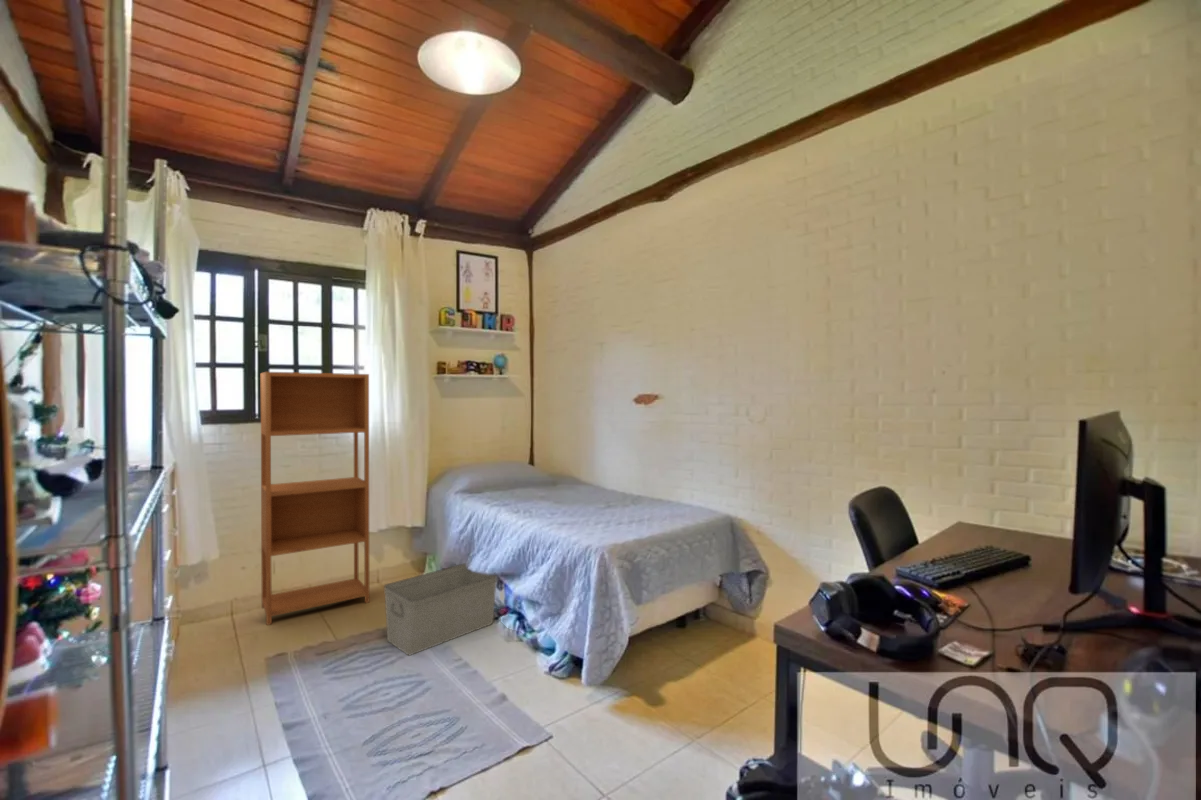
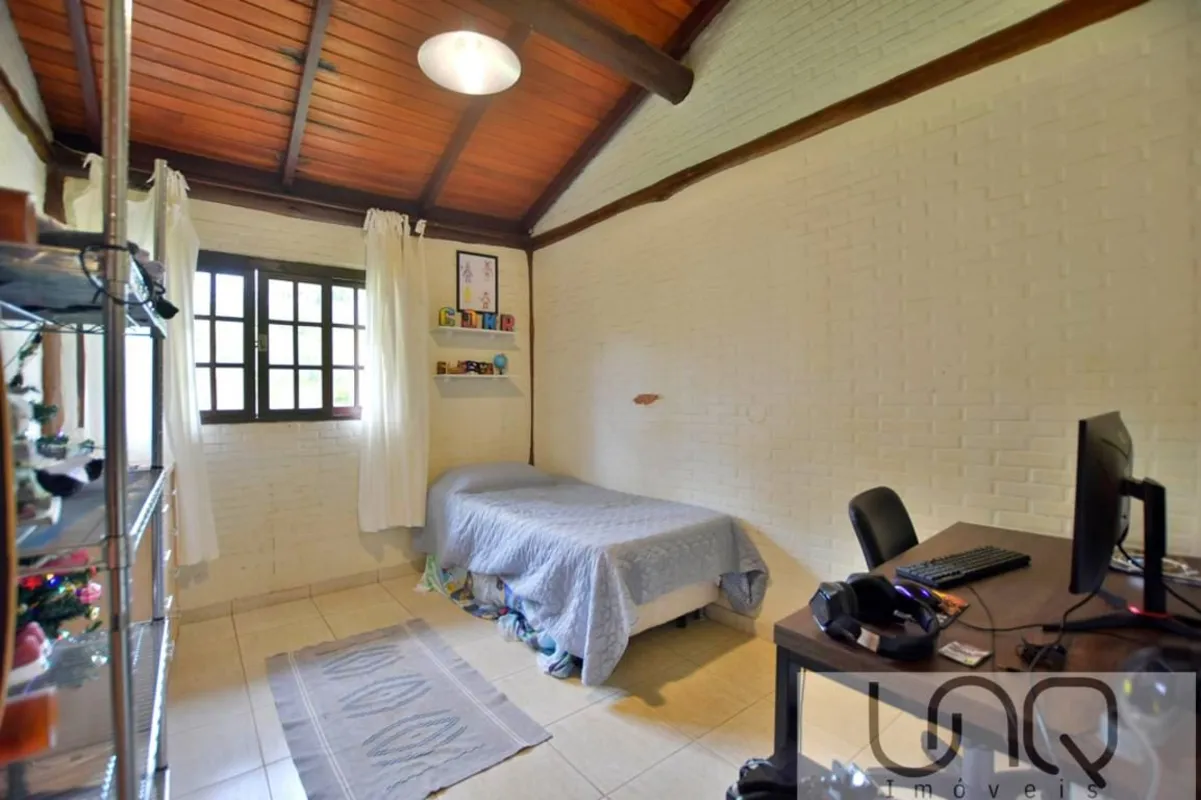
- bookcase [260,371,370,626]
- storage bin [383,562,498,656]
